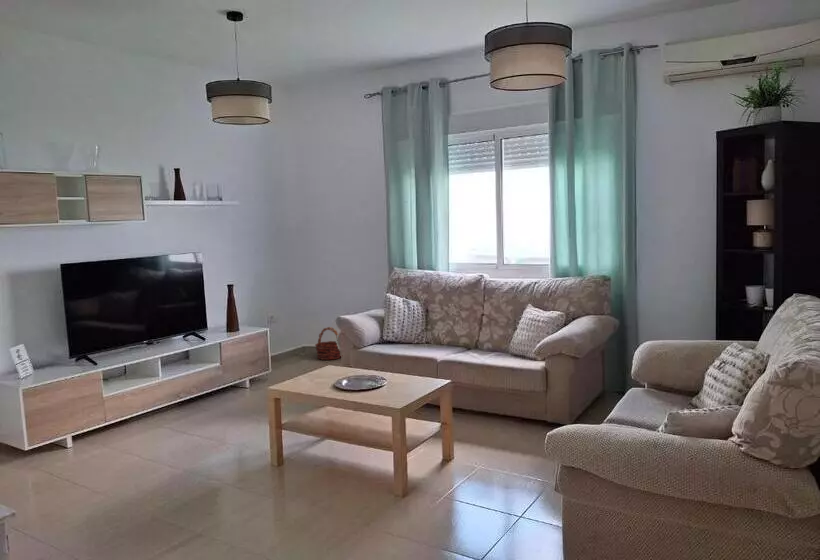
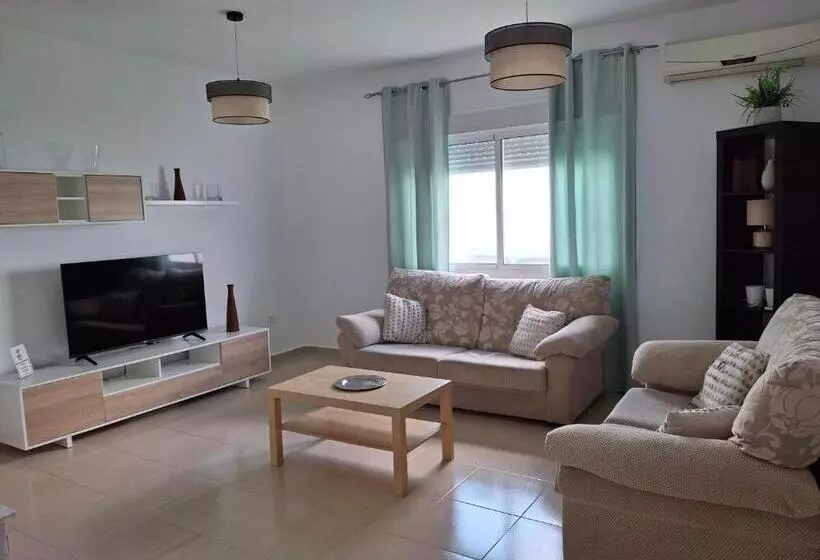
- basket [314,326,342,361]
